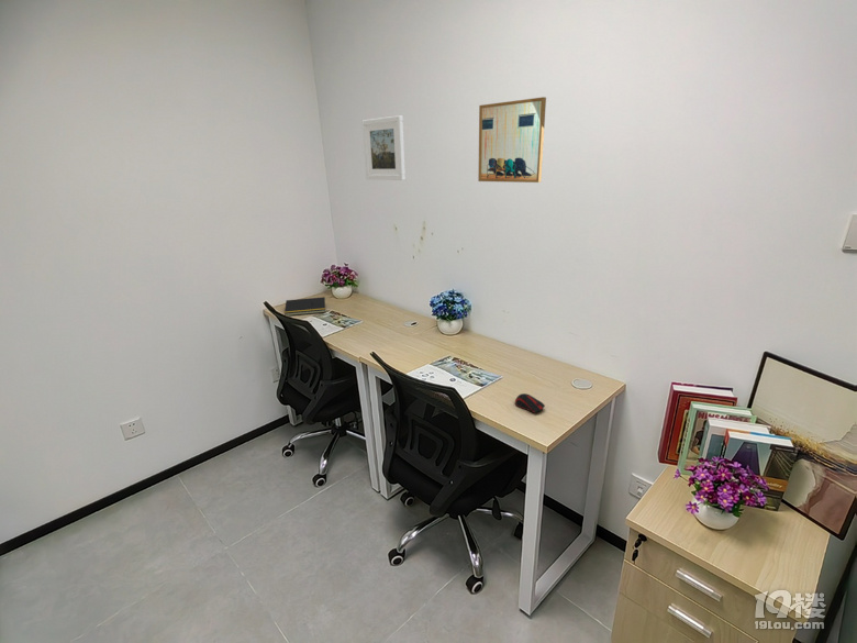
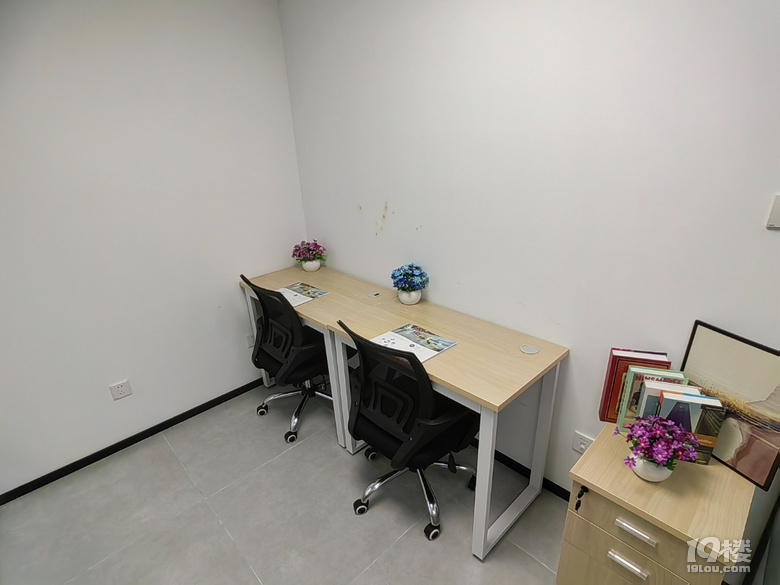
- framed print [361,114,407,181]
- computer mouse [514,392,546,414]
- wall art [477,96,547,184]
- notepad [283,296,326,317]
